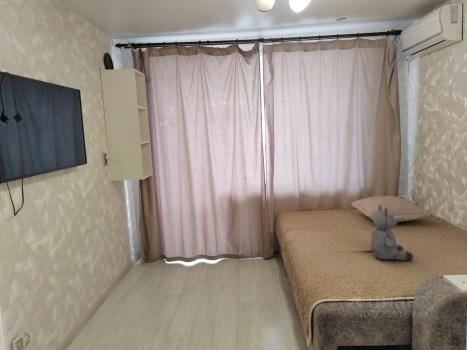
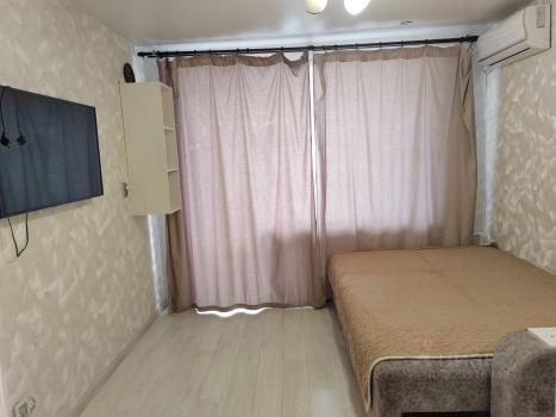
- pillow [351,195,434,223]
- stuffed bear [370,205,414,262]
